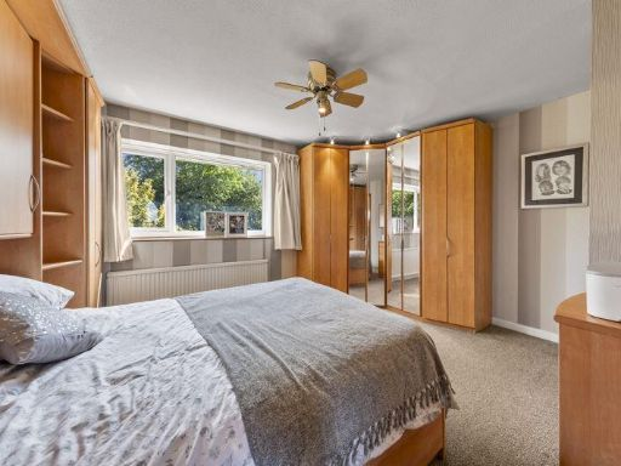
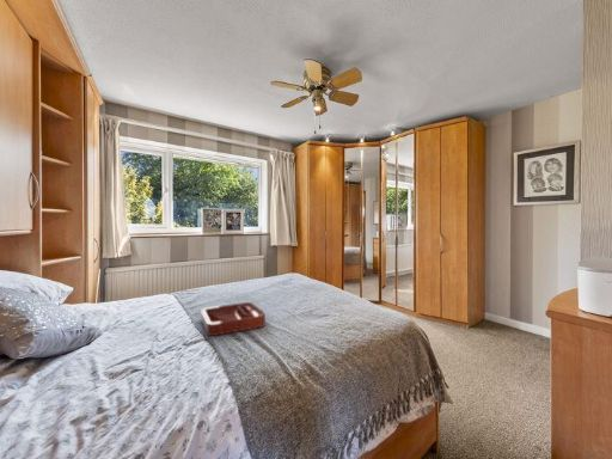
+ decorative tray [200,301,267,337]
